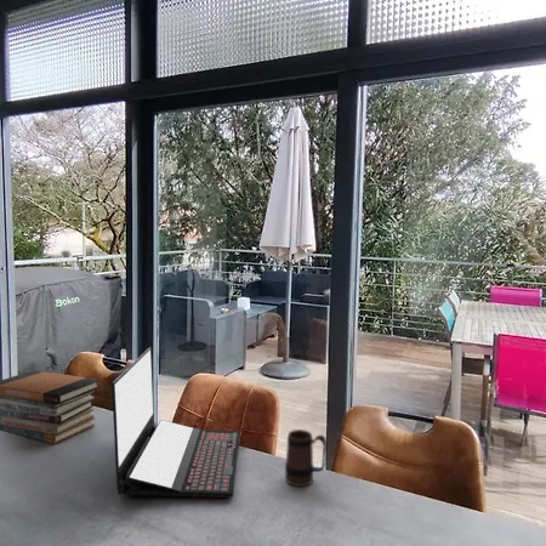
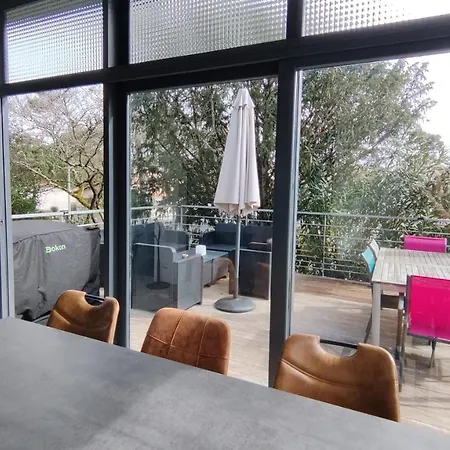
- laptop [110,347,240,499]
- book stack [0,369,101,445]
- mug [284,428,328,488]
